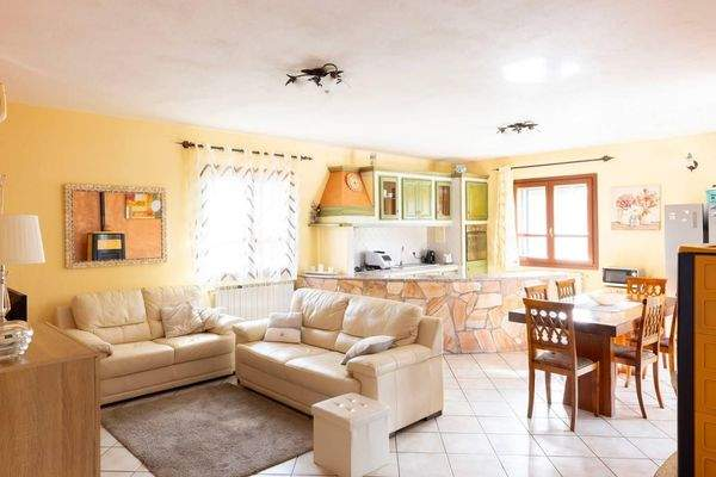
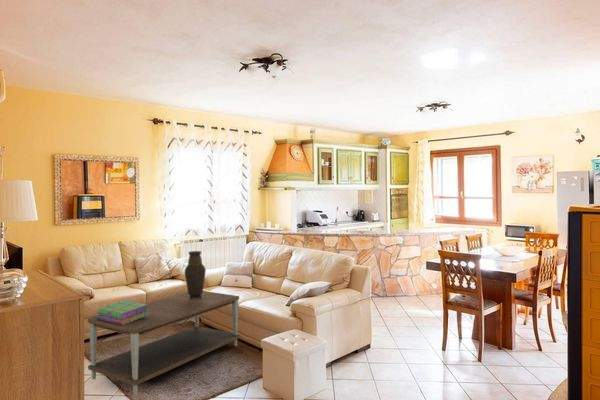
+ coffee table [87,290,241,396]
+ vase [184,250,207,299]
+ stack of books [96,299,149,325]
